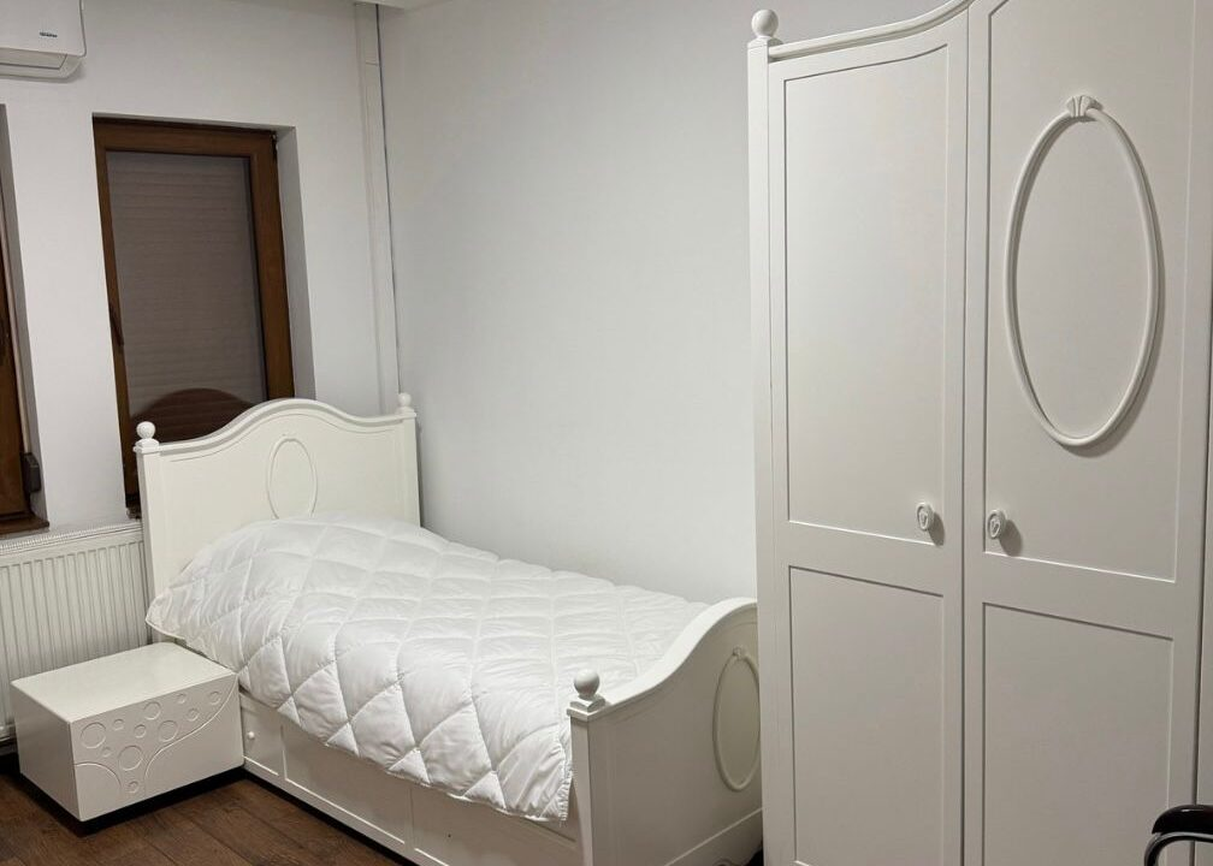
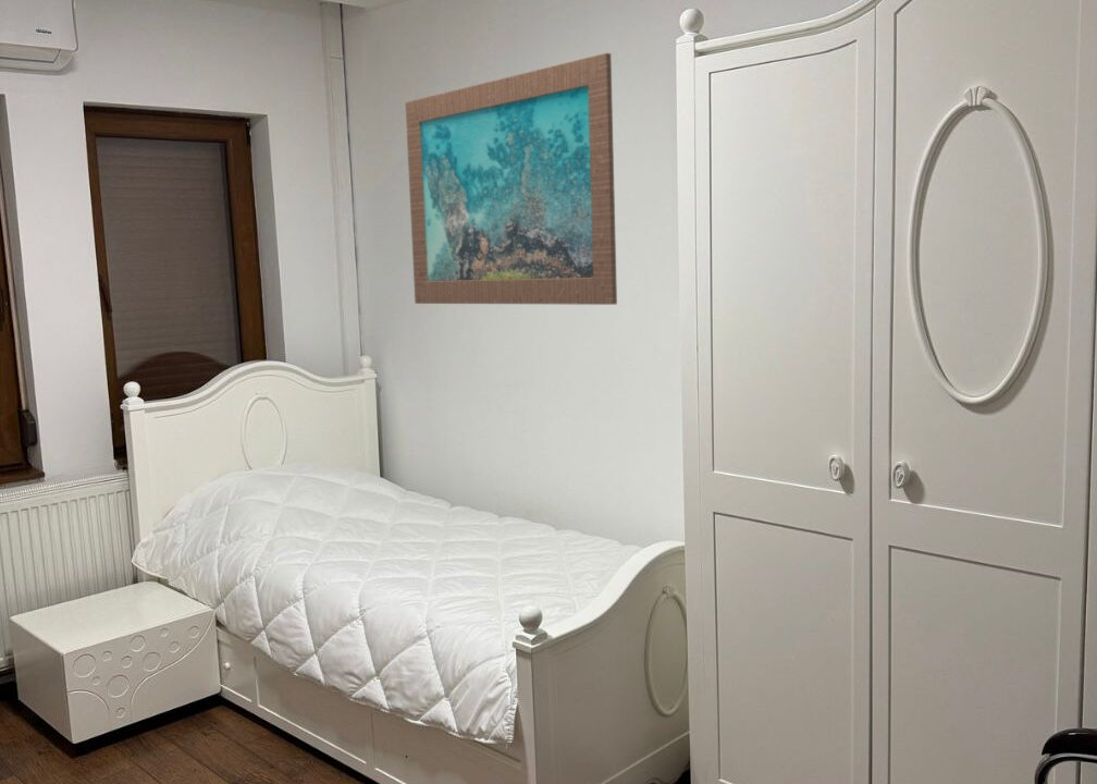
+ wall art [405,52,618,306]
